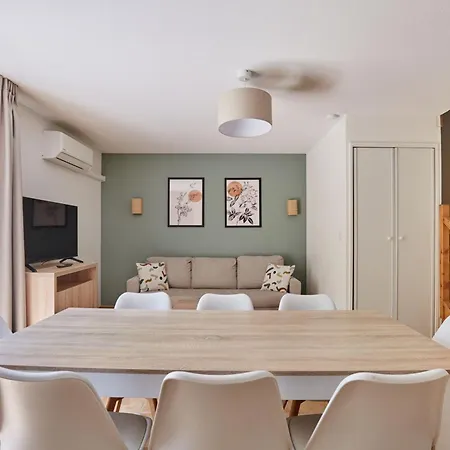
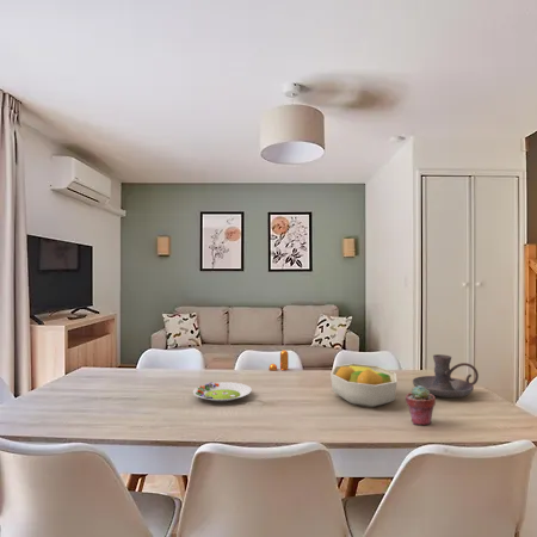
+ candle holder [412,353,480,399]
+ salad plate [192,381,253,402]
+ potted succulent [405,385,437,426]
+ pepper shaker [267,350,290,371]
+ fruit bowl [329,363,399,408]
